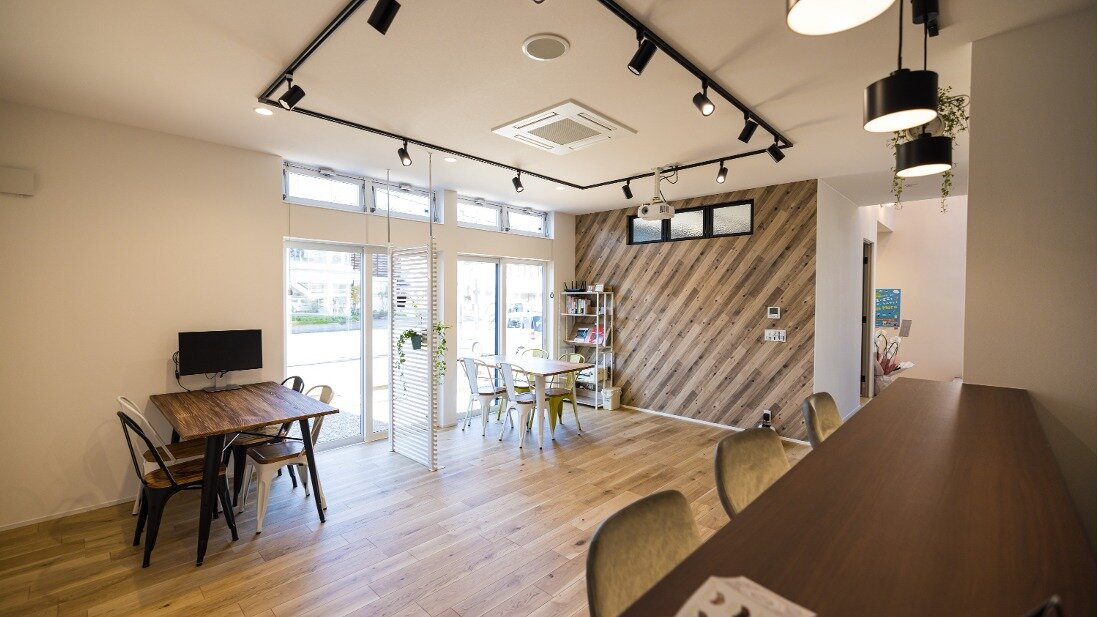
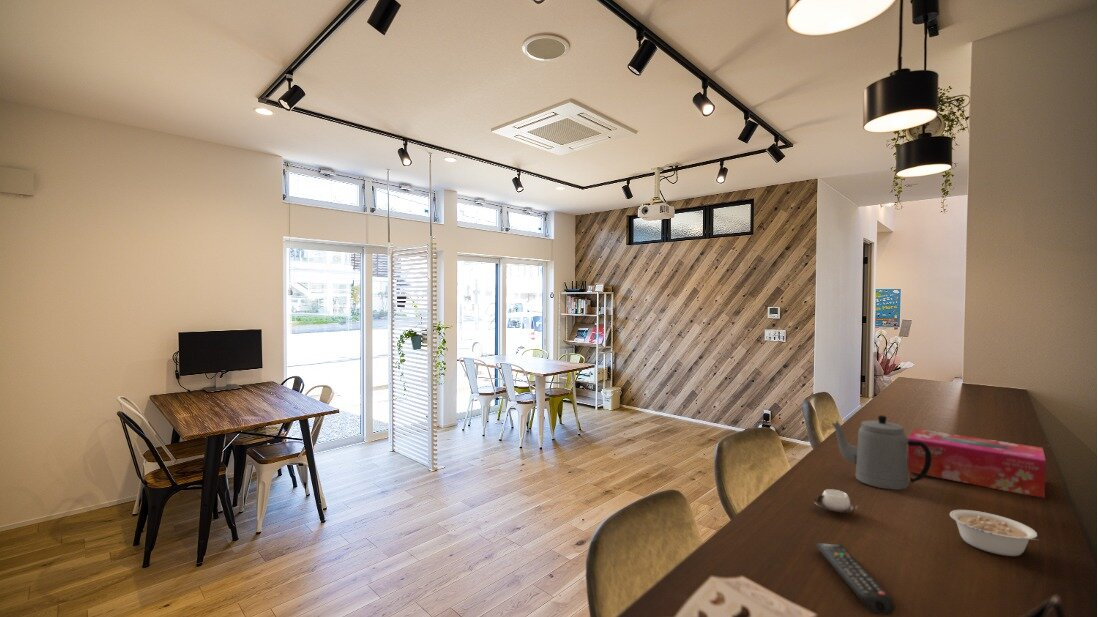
+ remote control [814,542,896,616]
+ tissue box [907,428,1047,499]
+ cup [812,488,859,514]
+ teapot [831,414,932,491]
+ legume [949,509,1038,557]
